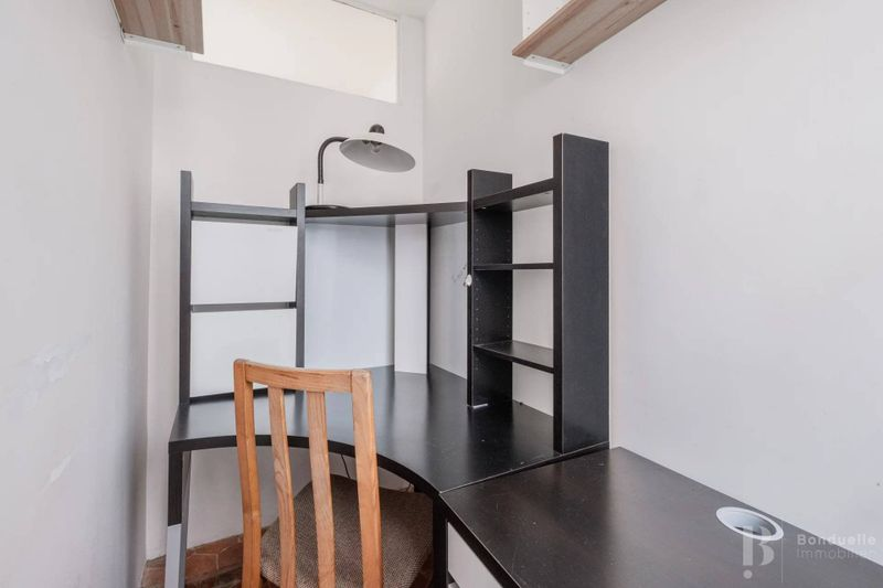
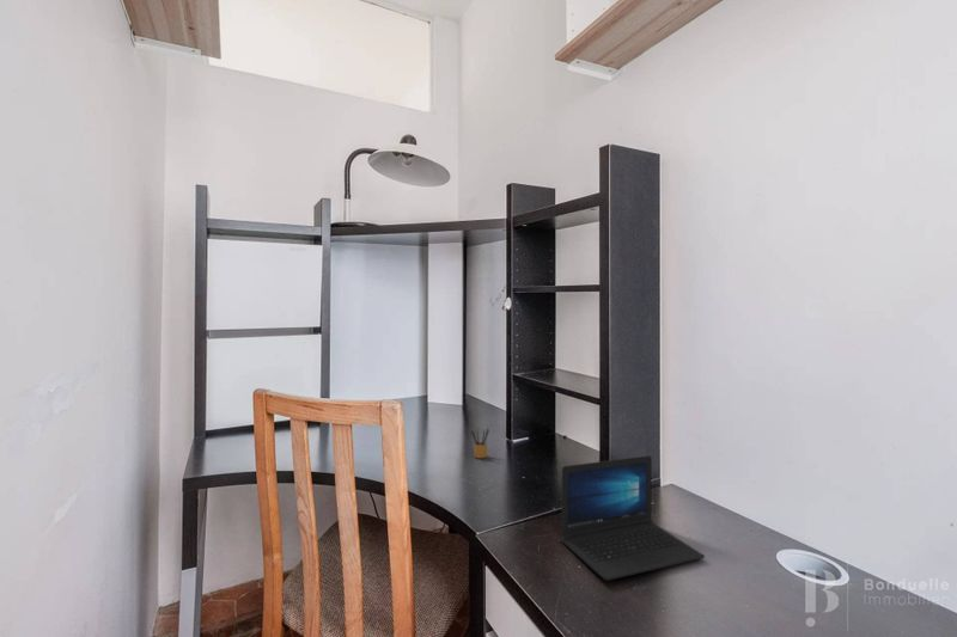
+ pencil box [470,424,493,459]
+ laptop [560,454,706,582]
